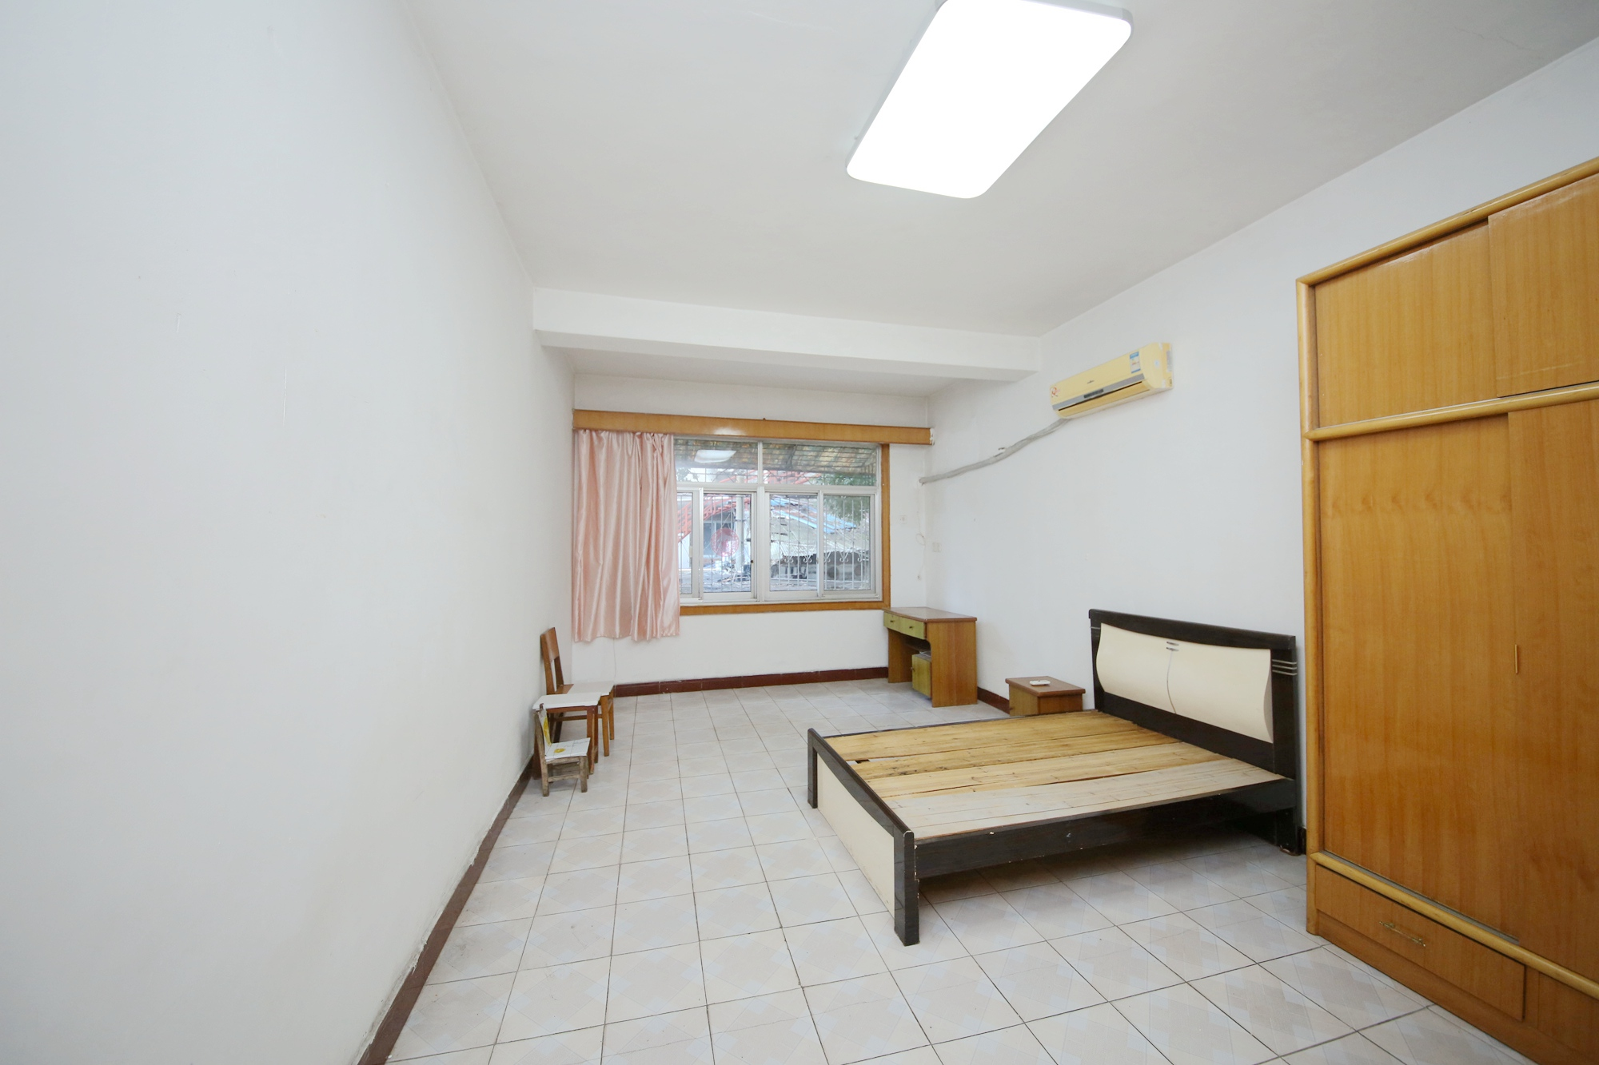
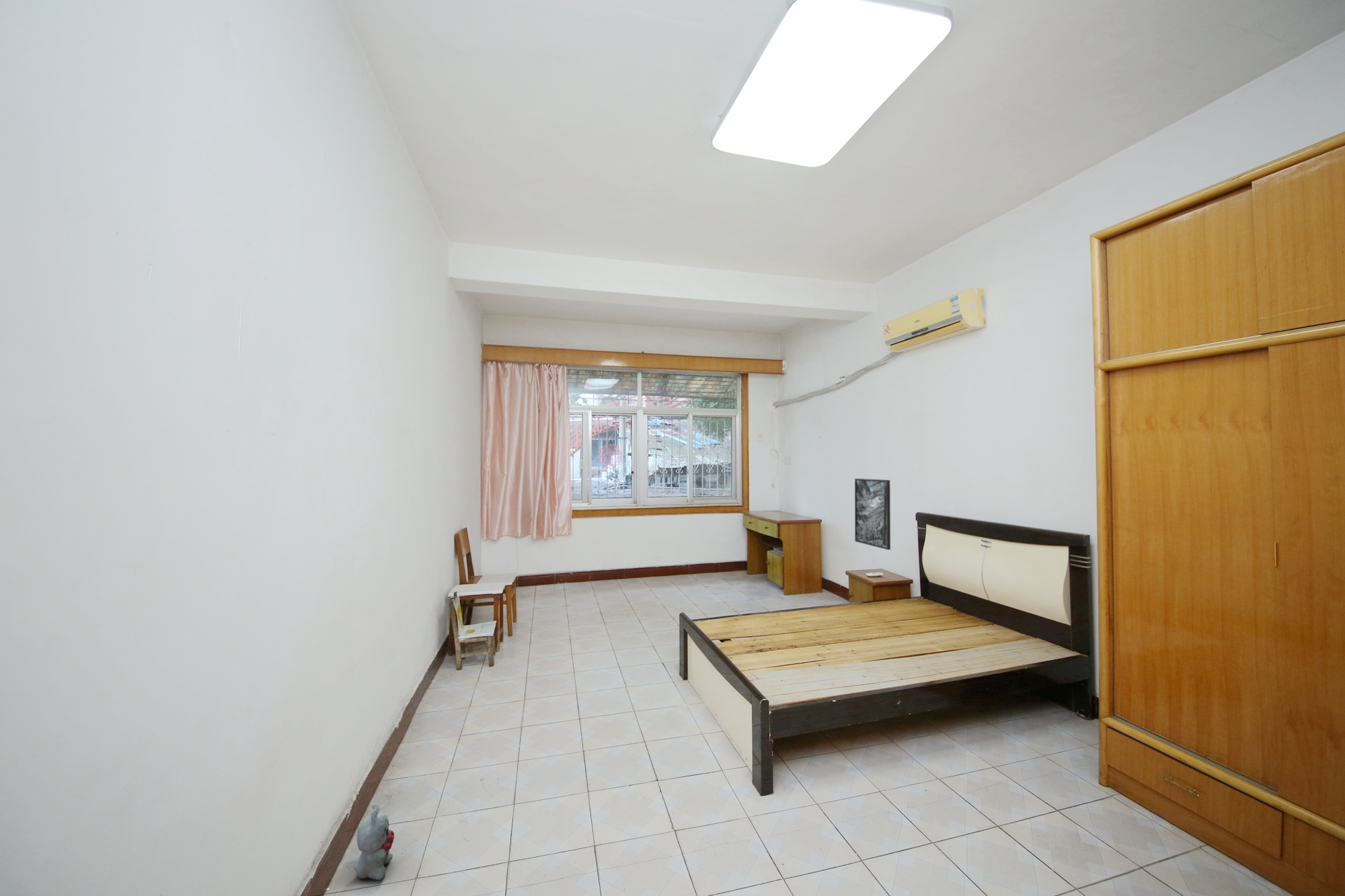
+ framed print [854,478,891,551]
+ plush toy [354,802,395,881]
